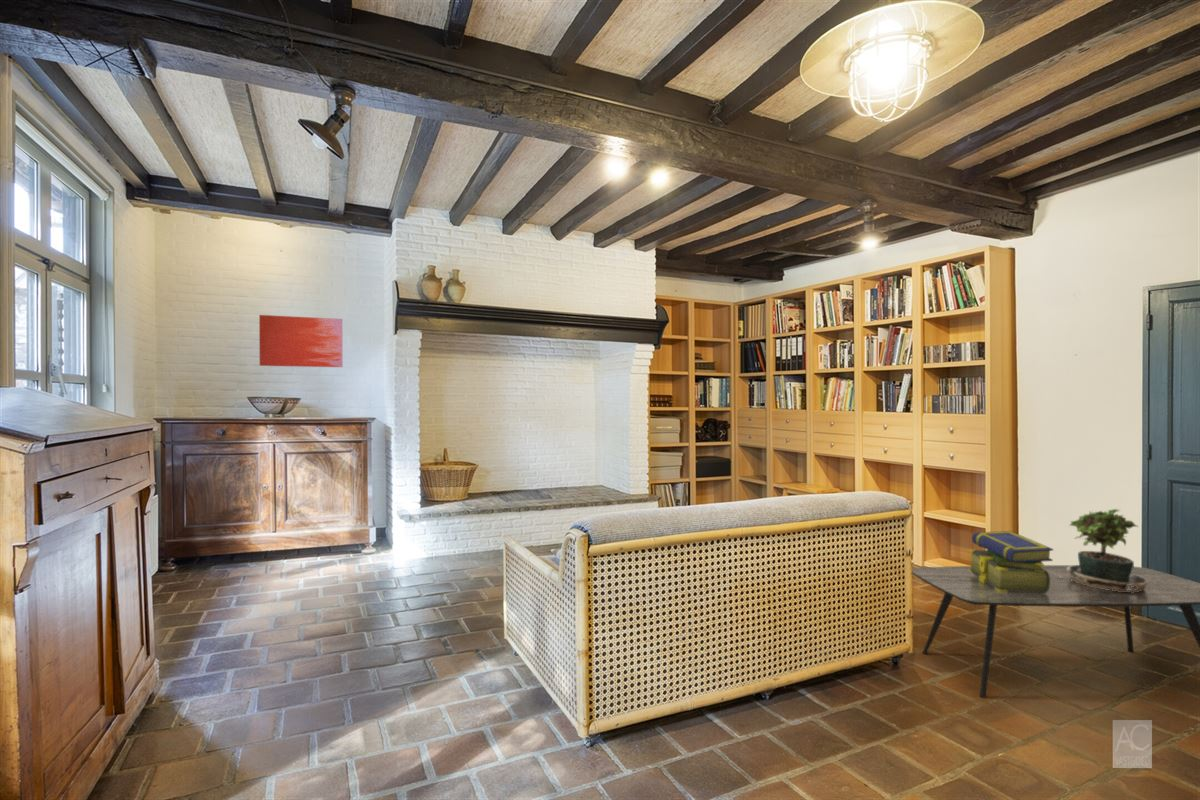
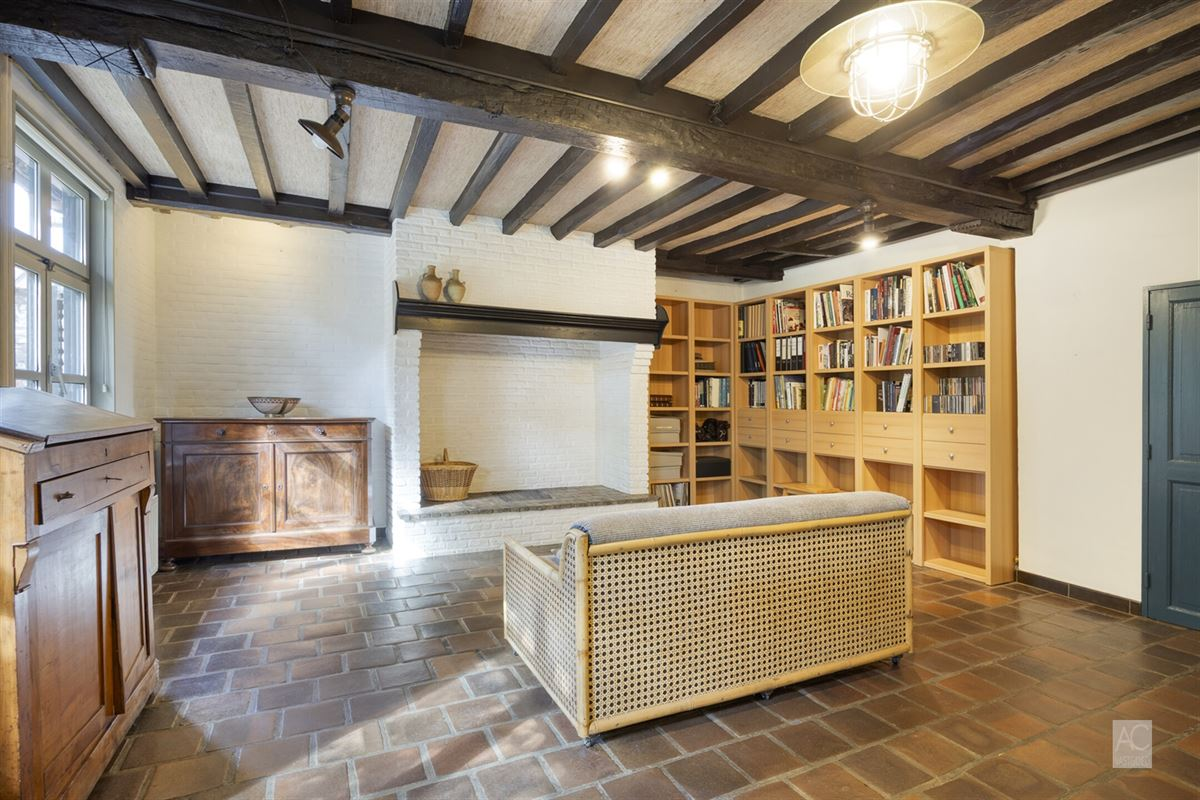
- potted plant [1053,507,1148,593]
- wall art [258,314,343,368]
- stack of books [968,530,1054,593]
- coffee table [911,564,1200,699]
